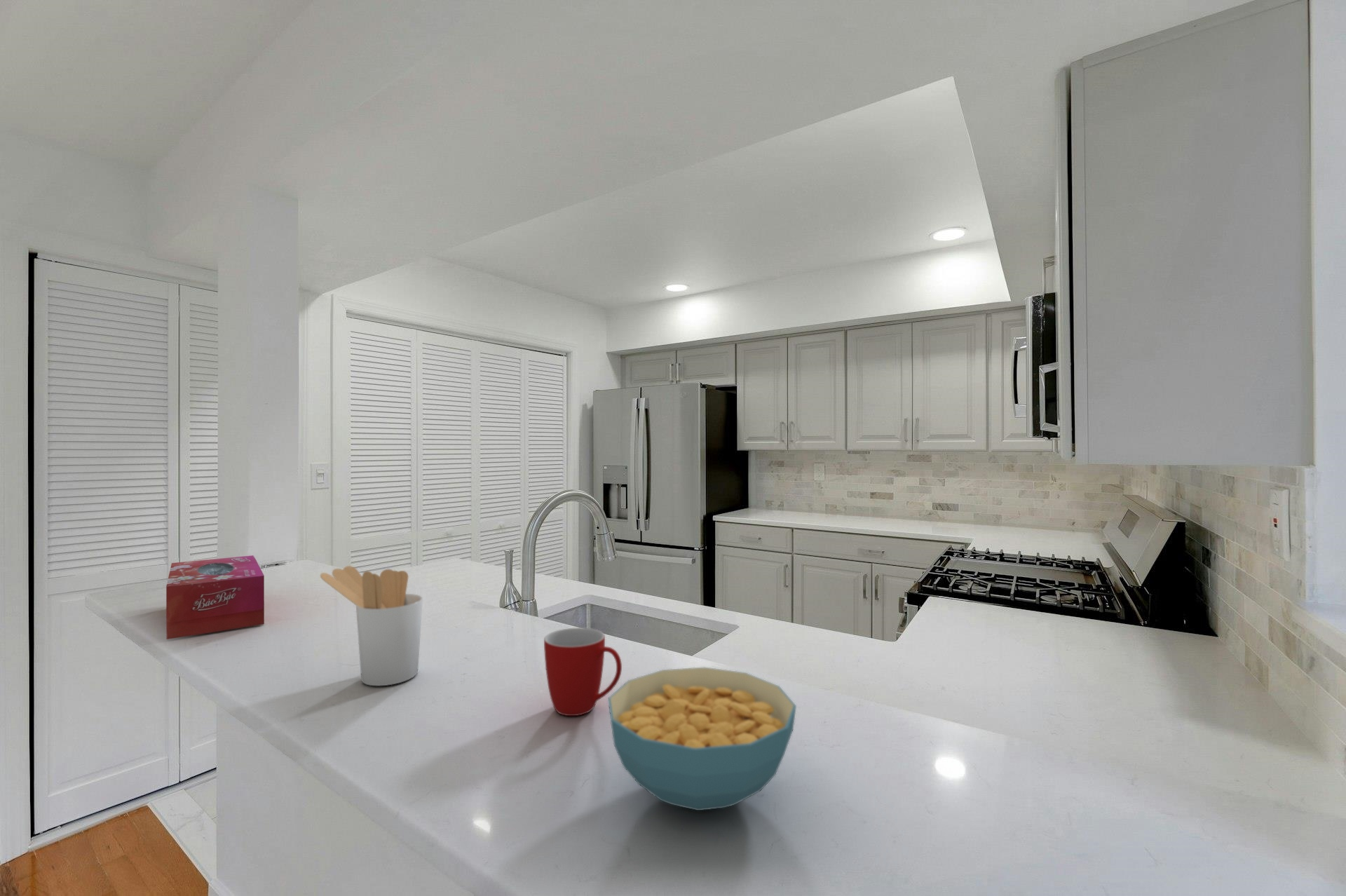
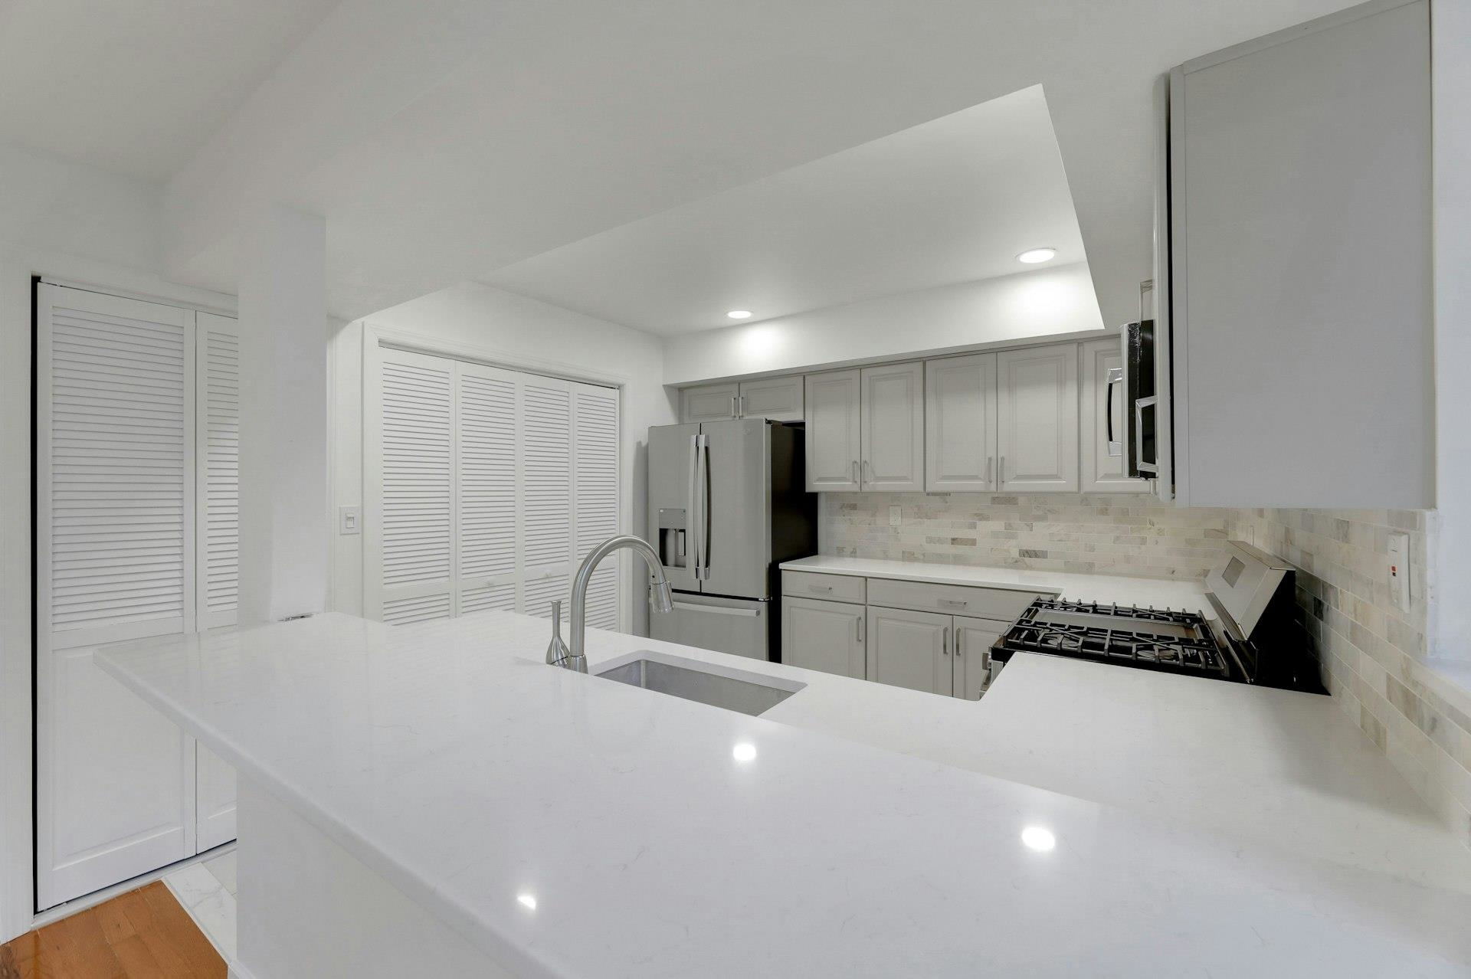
- utensil holder [320,565,423,686]
- cereal bowl [607,667,797,811]
- mug [543,627,623,717]
- tissue box [165,555,265,640]
